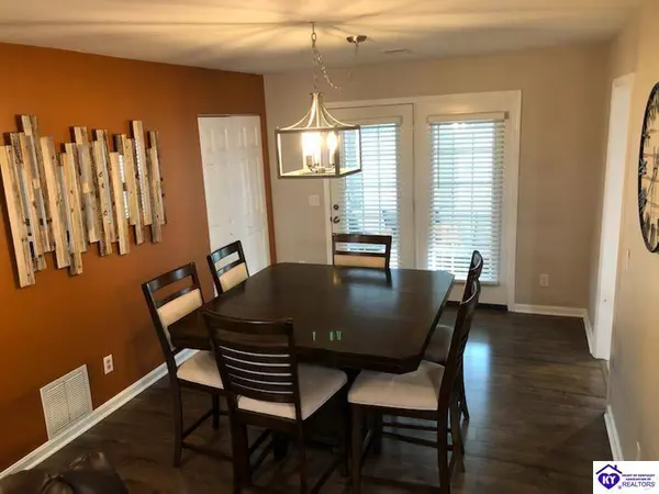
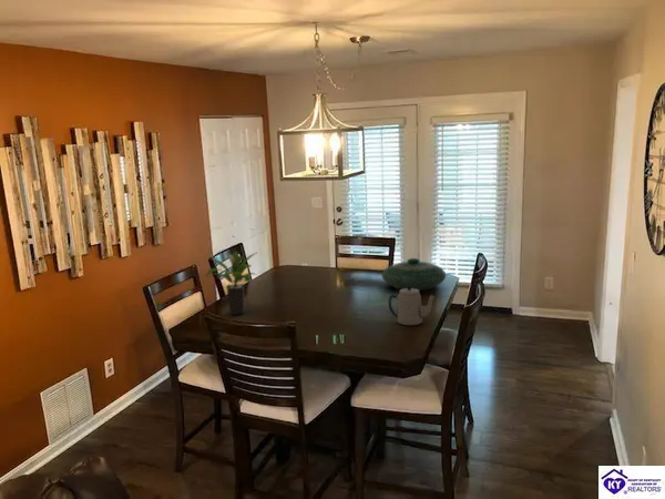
+ potted plant [204,251,259,316]
+ decorative bowl [381,257,447,292]
+ teapot [388,286,436,326]
